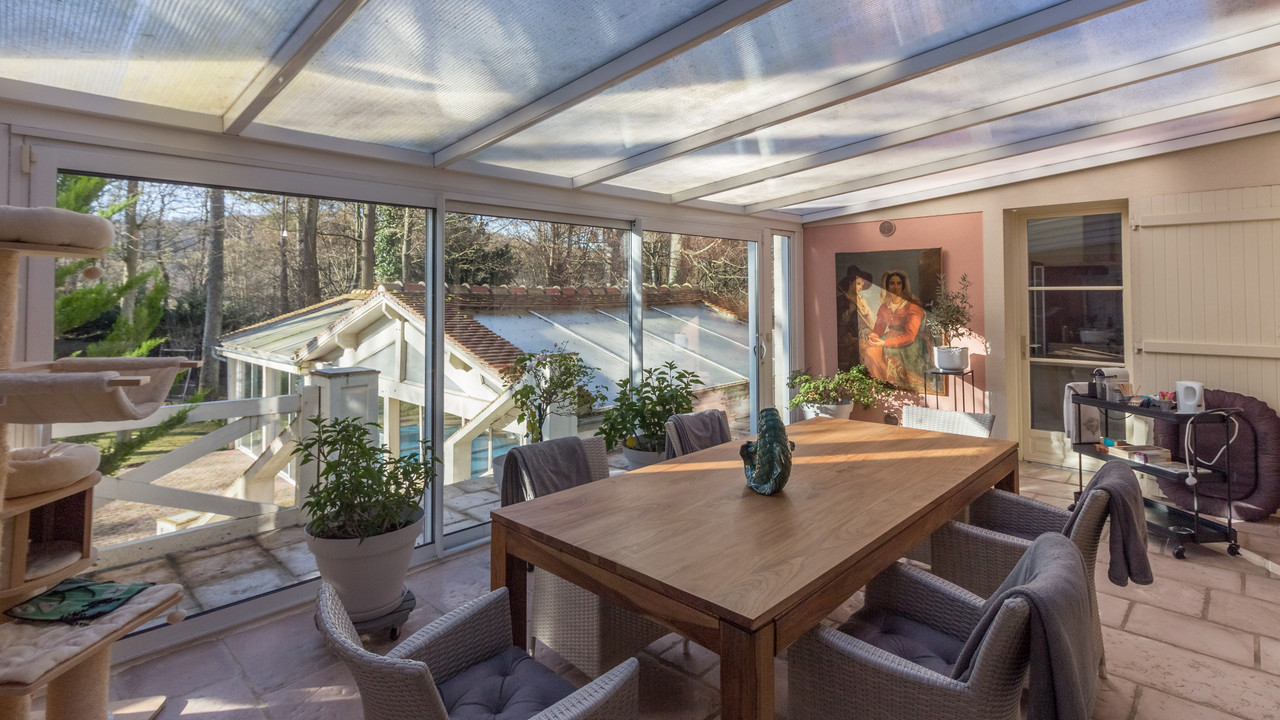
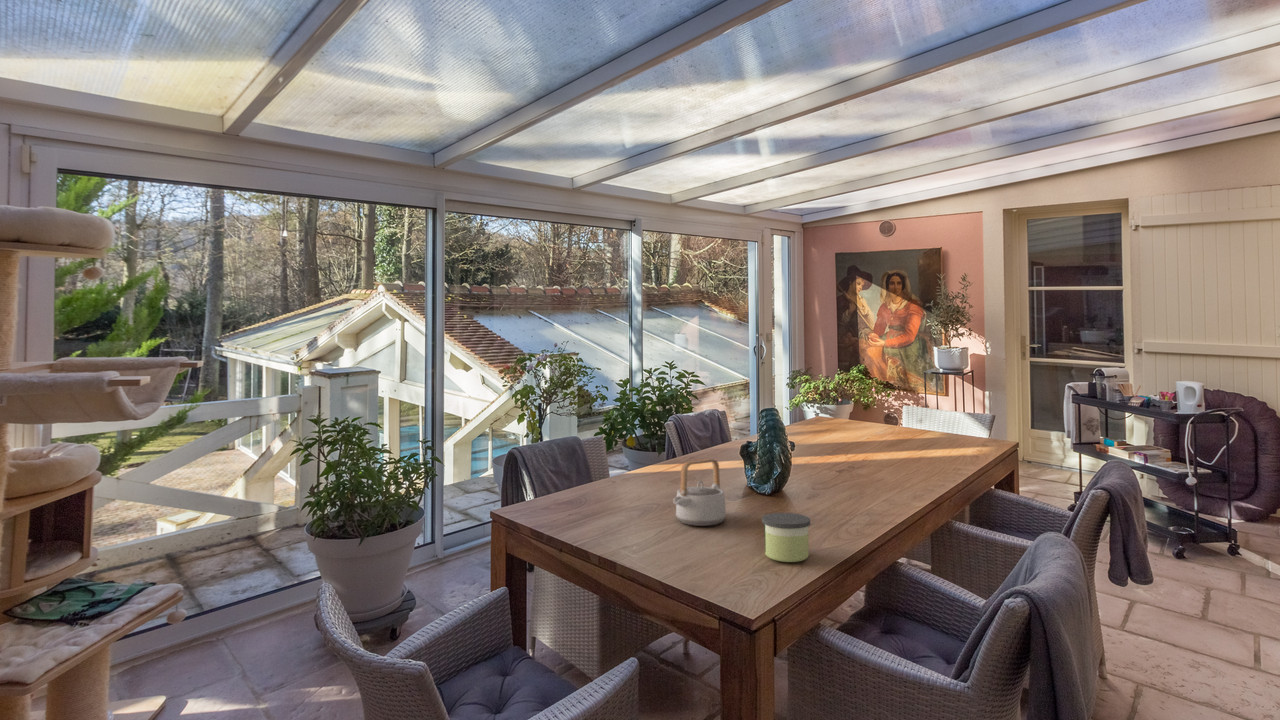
+ teapot [672,458,727,527]
+ candle [761,512,811,563]
